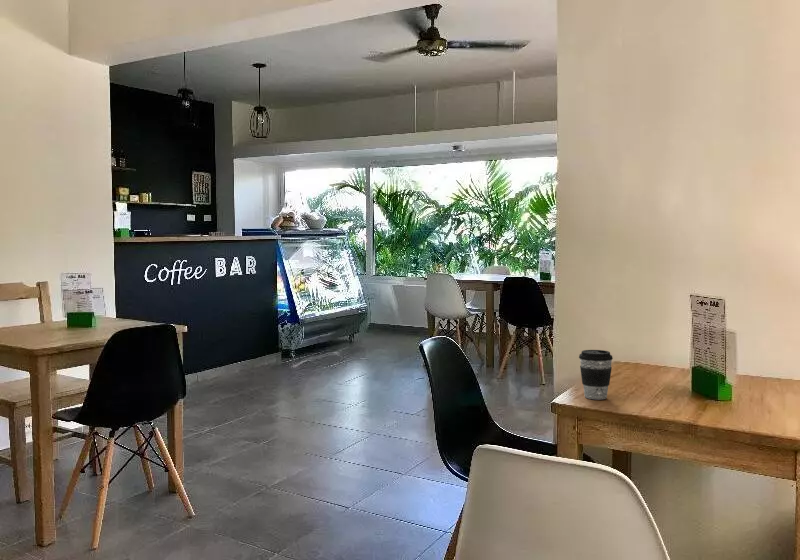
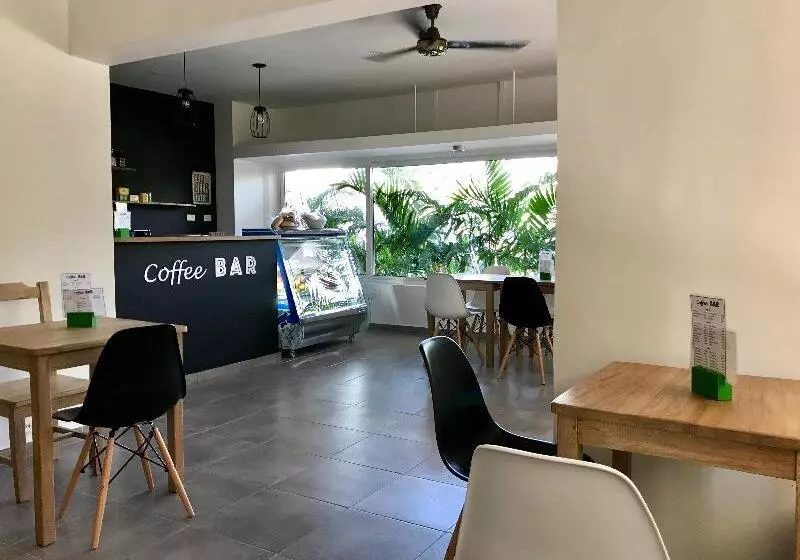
- coffee cup [578,349,614,400]
